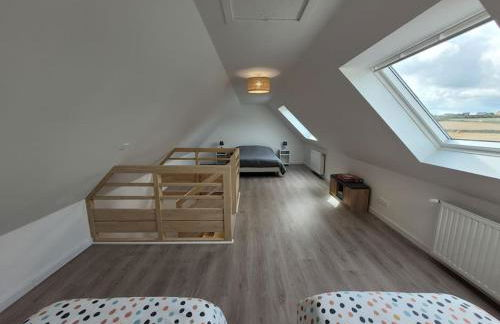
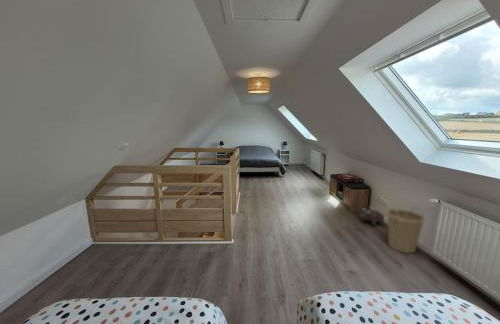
+ basket [386,207,426,254]
+ plush toy [360,207,385,227]
